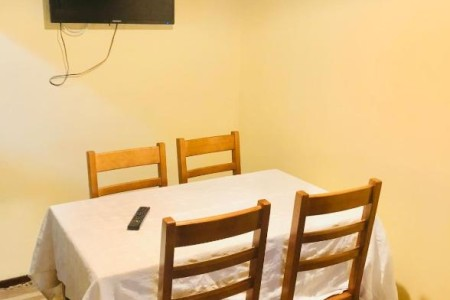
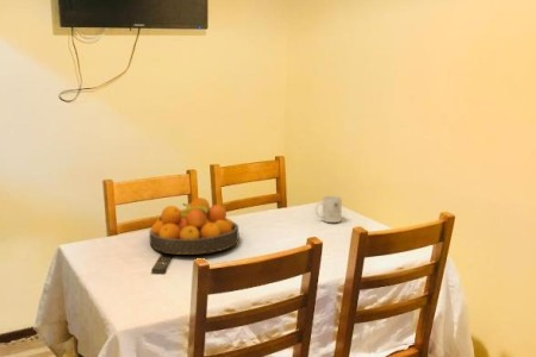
+ mug [314,195,343,224]
+ fruit bowl [148,196,239,256]
